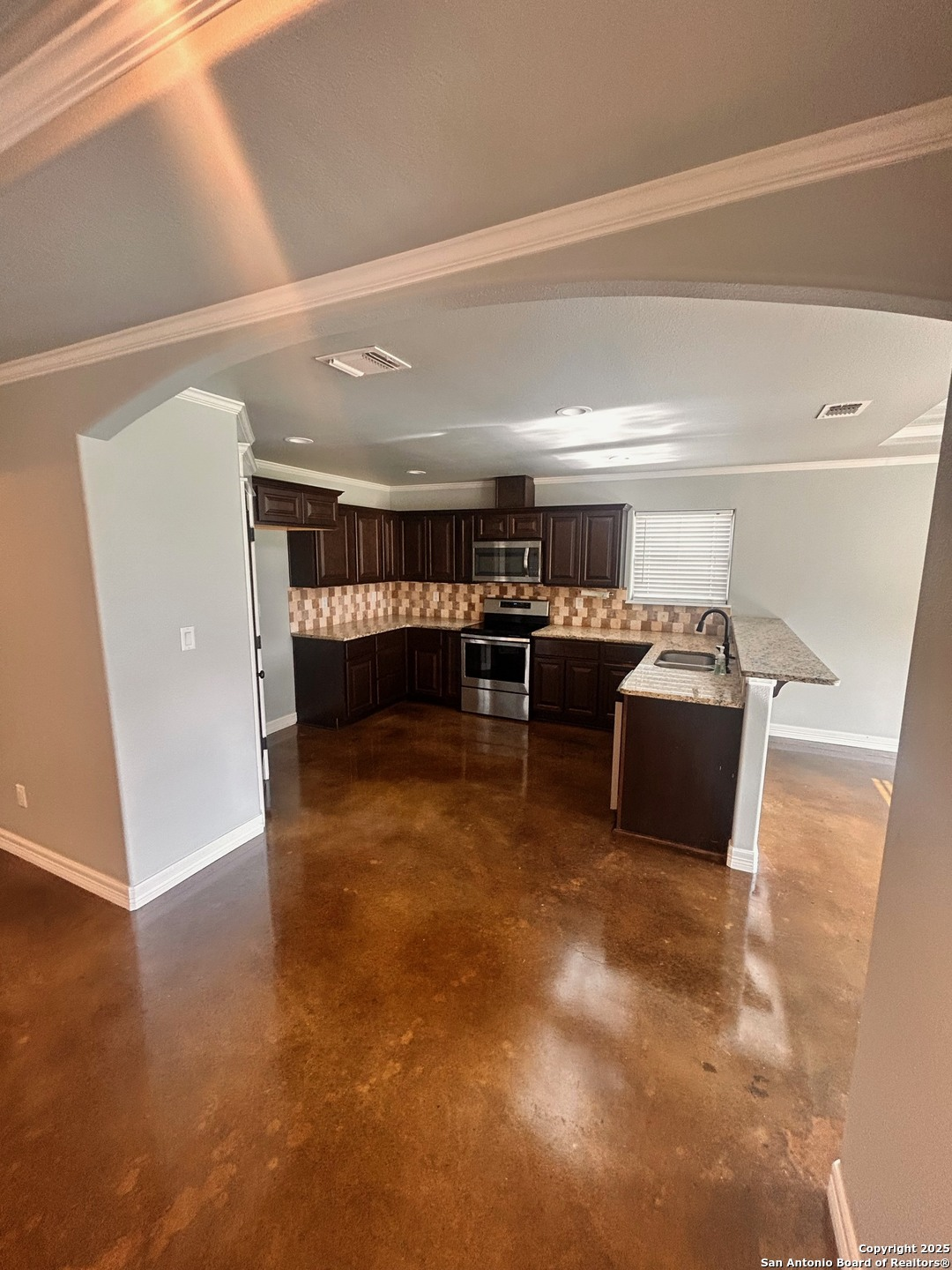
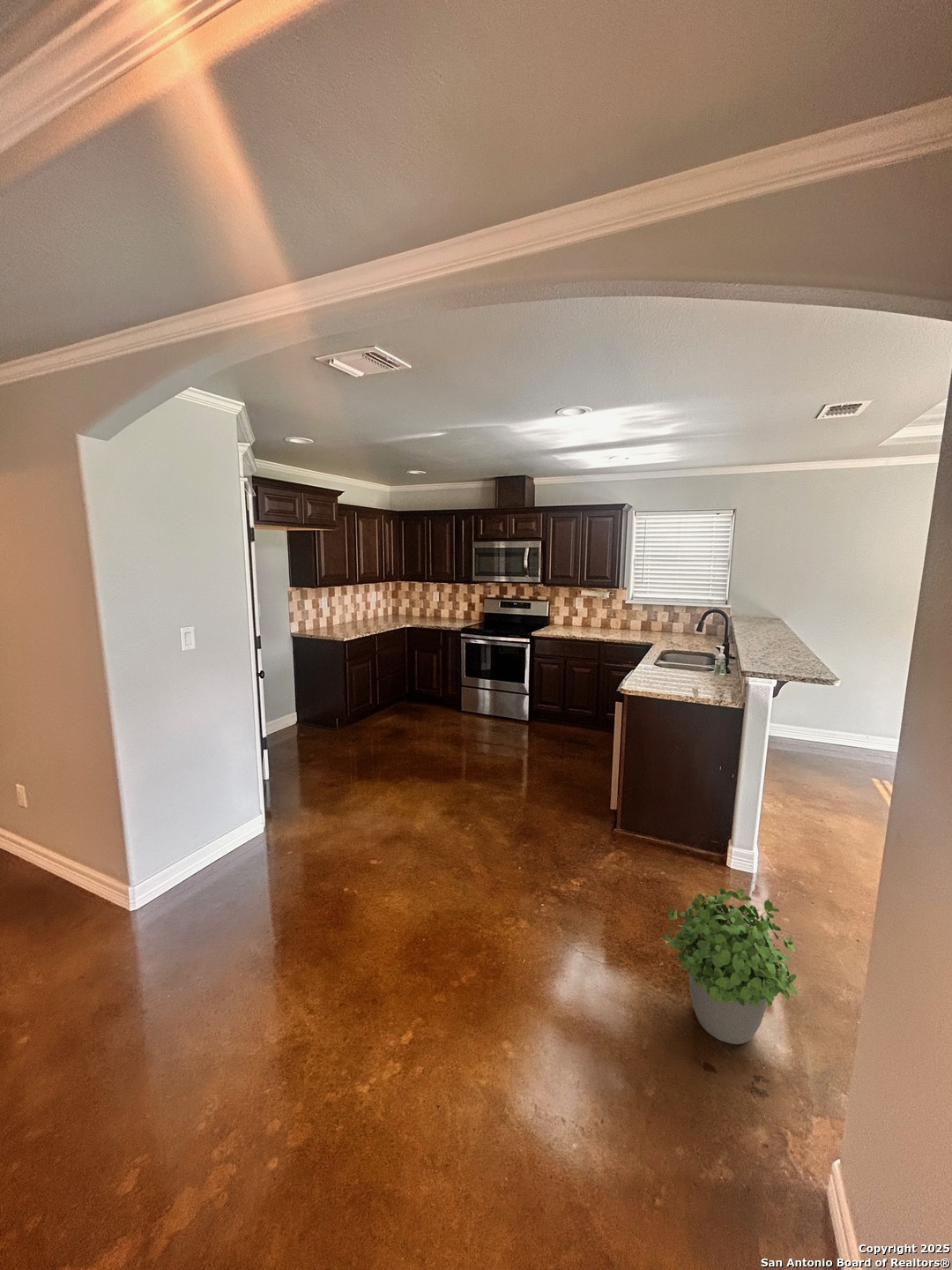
+ potted plant [662,886,798,1045]
